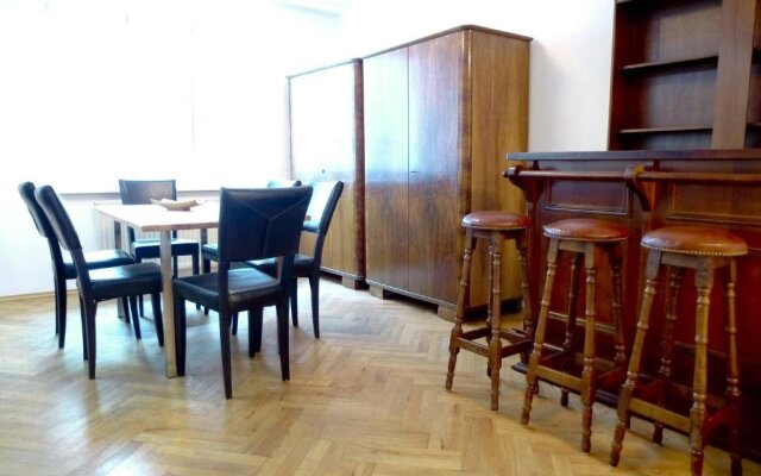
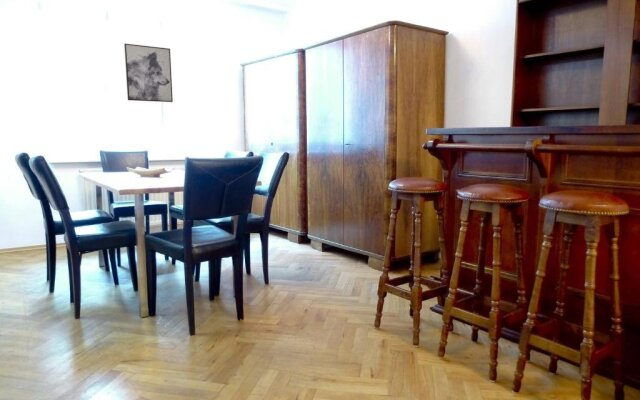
+ wall art [123,43,174,103]
